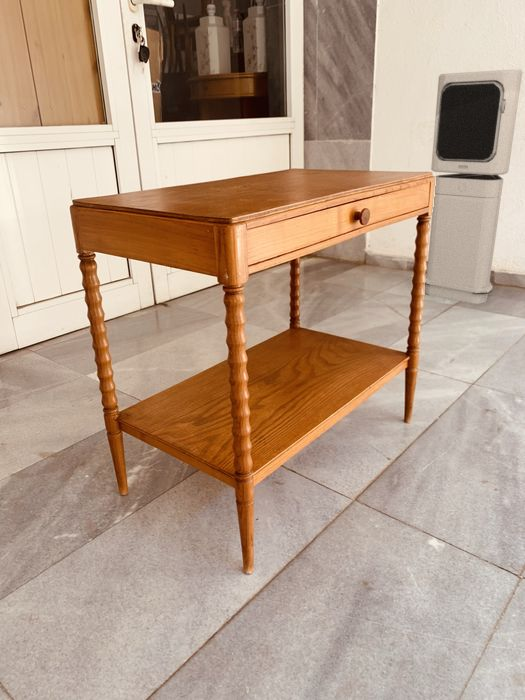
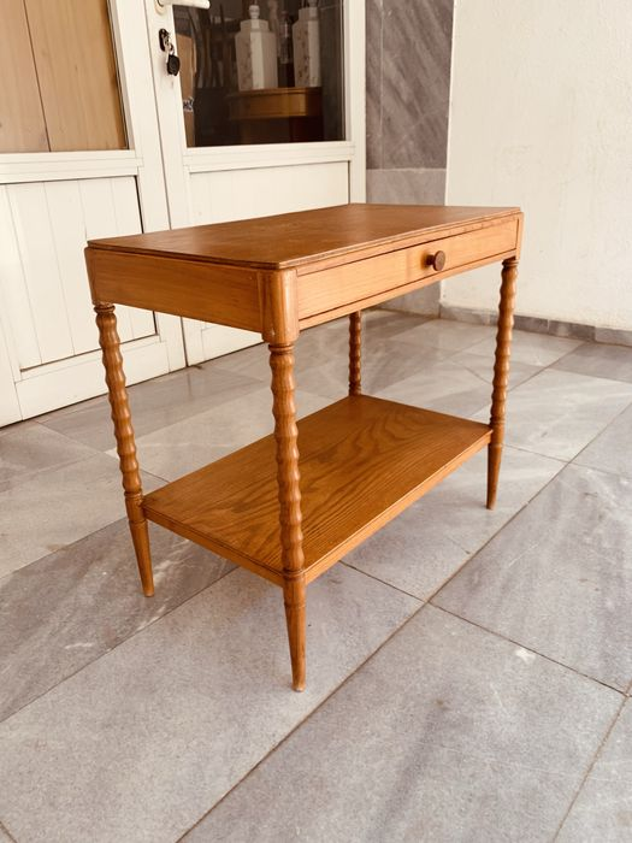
- air purifier [424,69,523,305]
